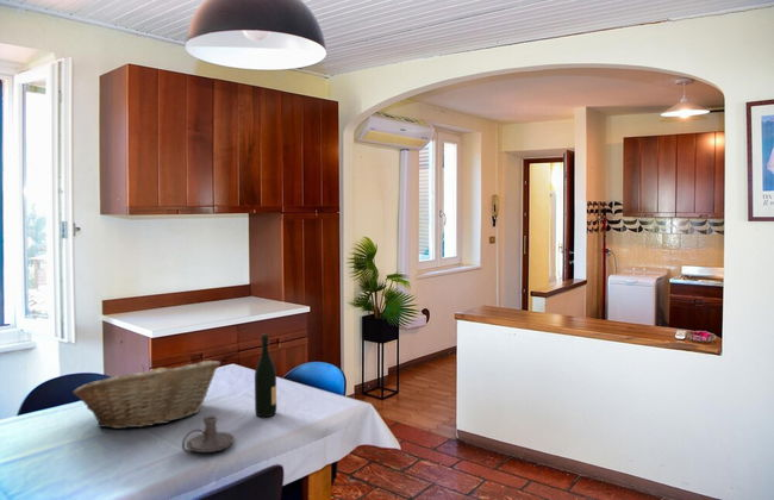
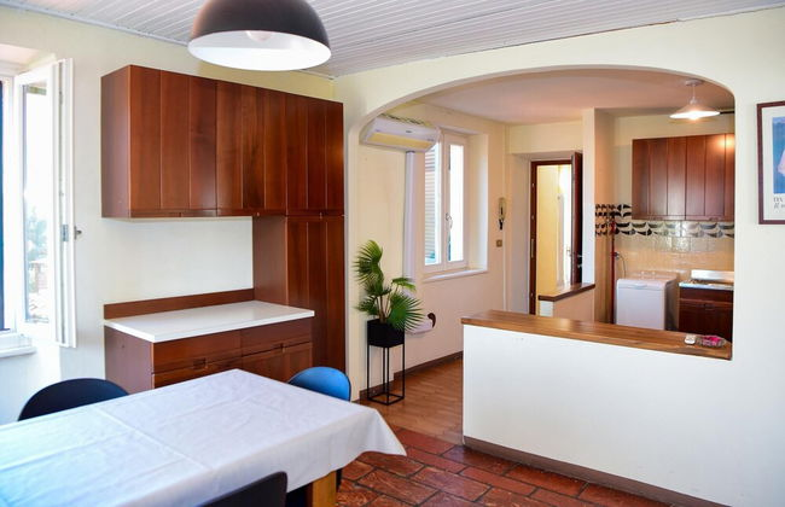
- fruit basket [71,360,221,430]
- candle holder [181,414,236,454]
- wine bottle [254,332,277,418]
